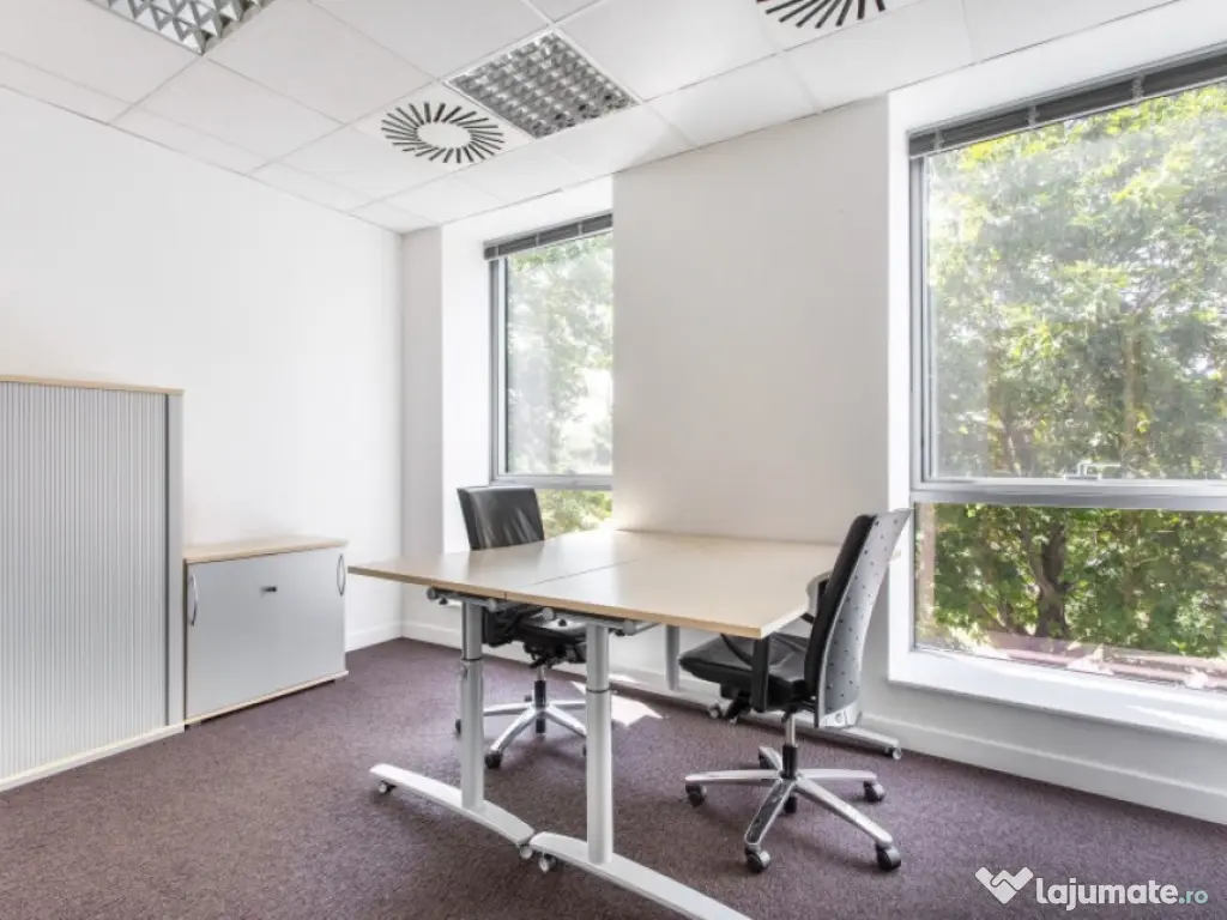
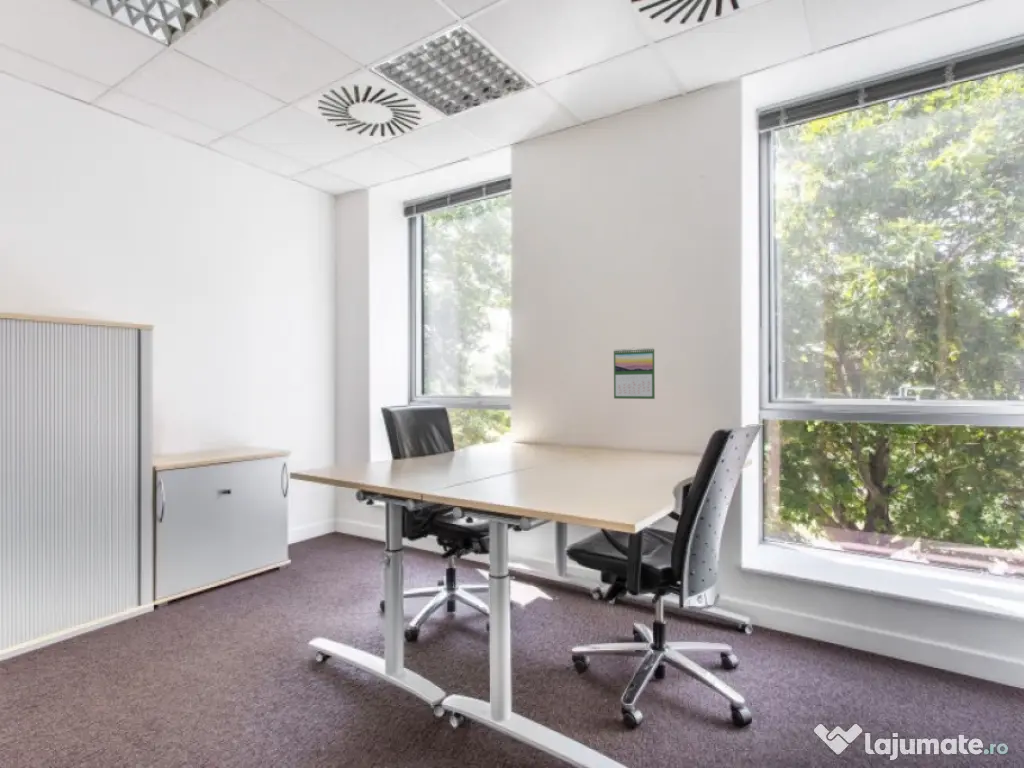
+ calendar [613,347,656,400]
